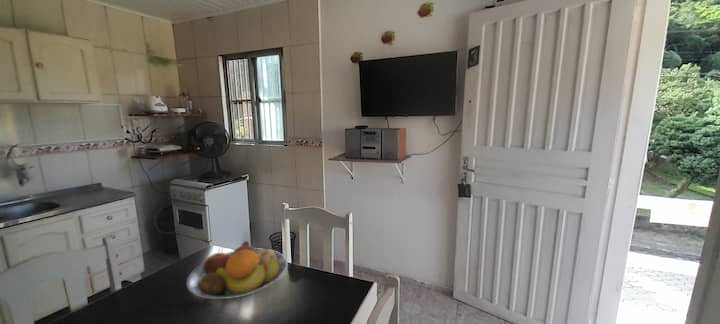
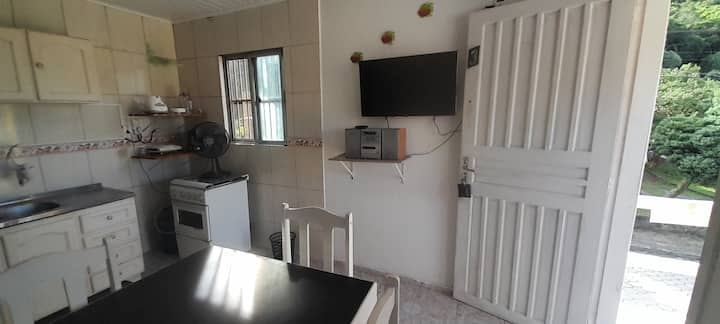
- fruit bowl [186,240,289,300]
